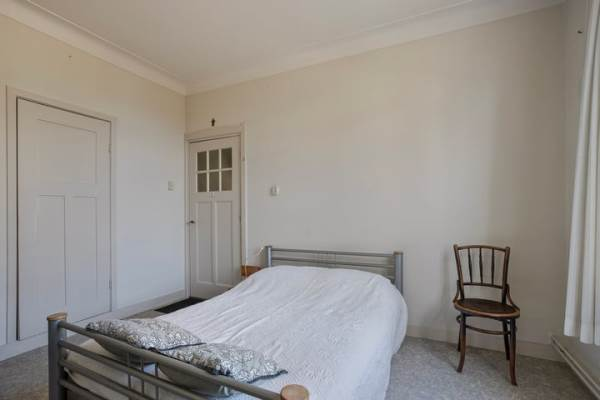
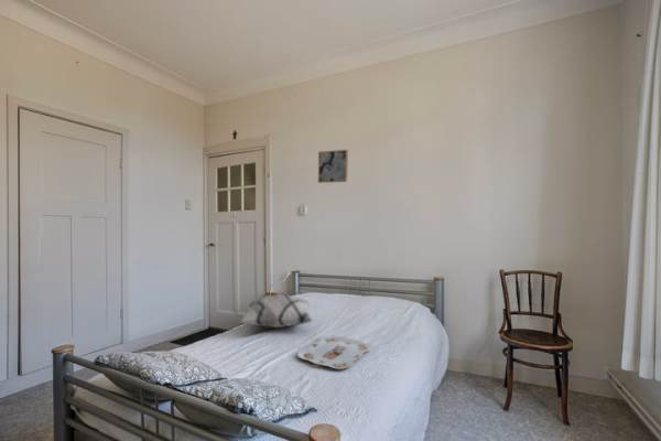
+ wall art [317,149,349,184]
+ decorative pillow [238,292,314,330]
+ serving tray [296,335,372,370]
